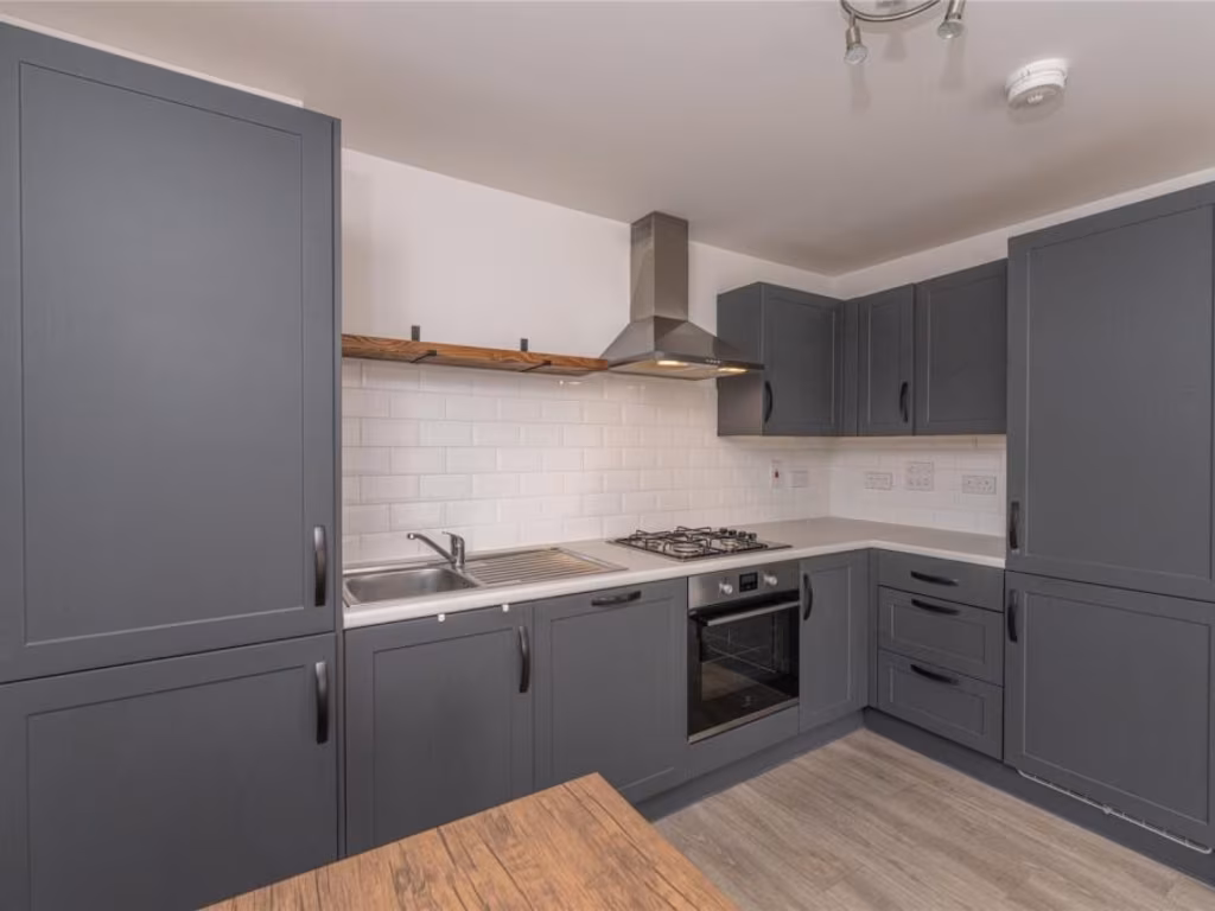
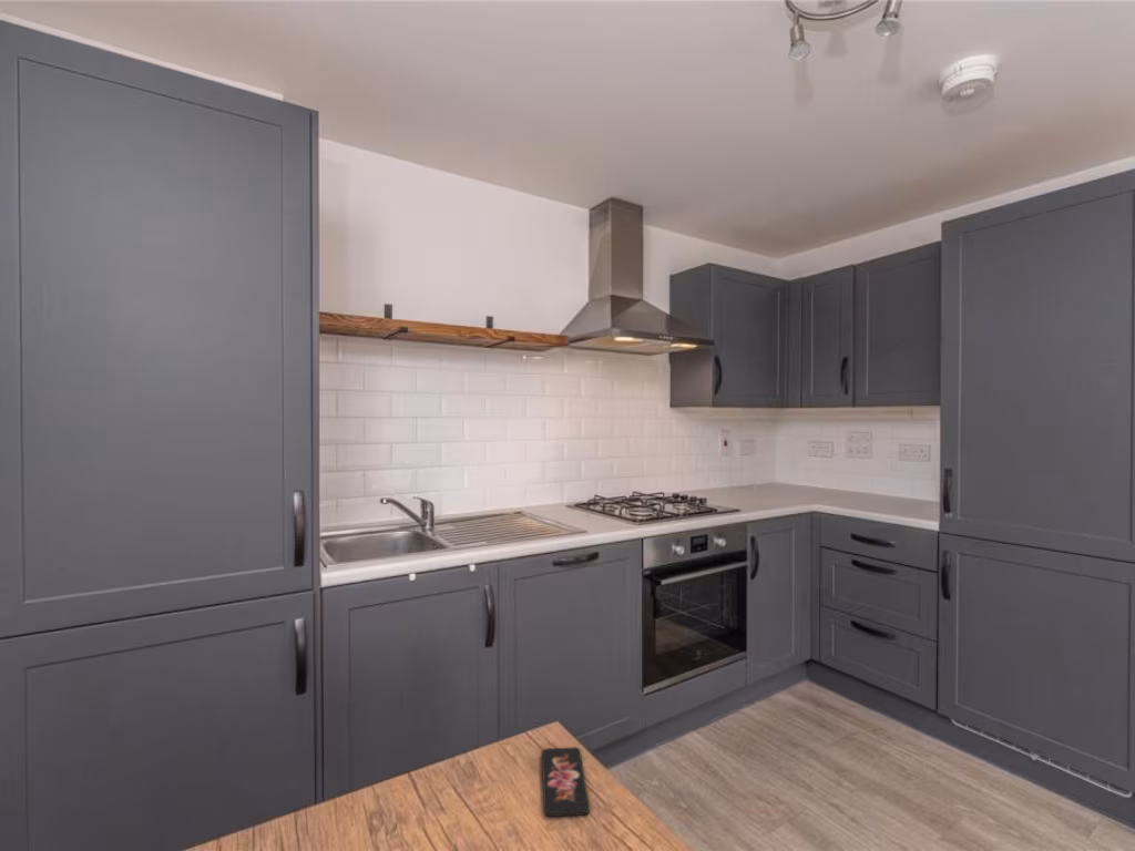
+ smartphone [541,746,591,818]
